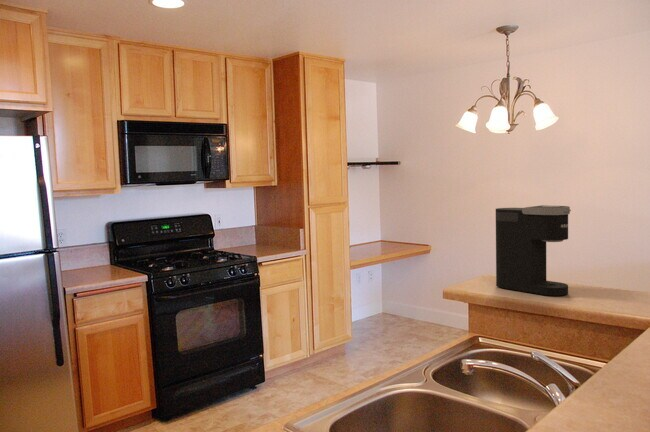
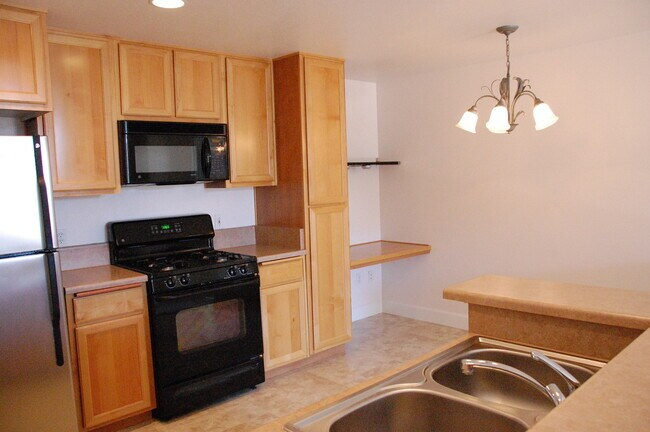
- coffee maker [495,204,572,297]
